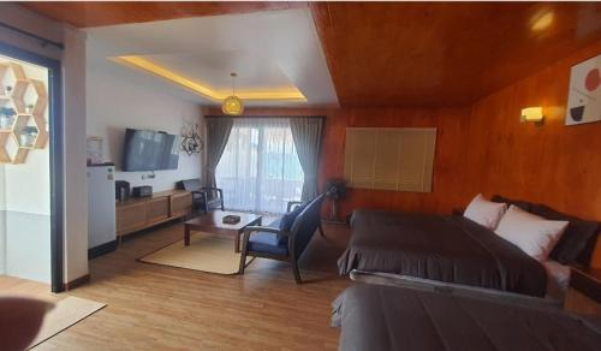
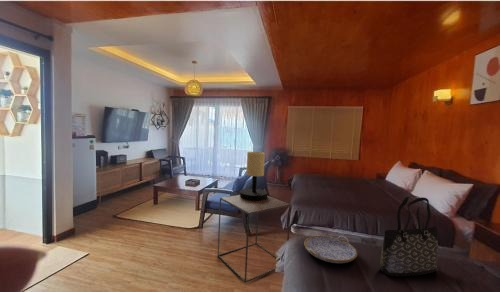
+ tote bag [380,195,439,277]
+ side table [216,194,292,284]
+ serving tray [303,235,358,264]
+ table lamp [239,151,268,201]
